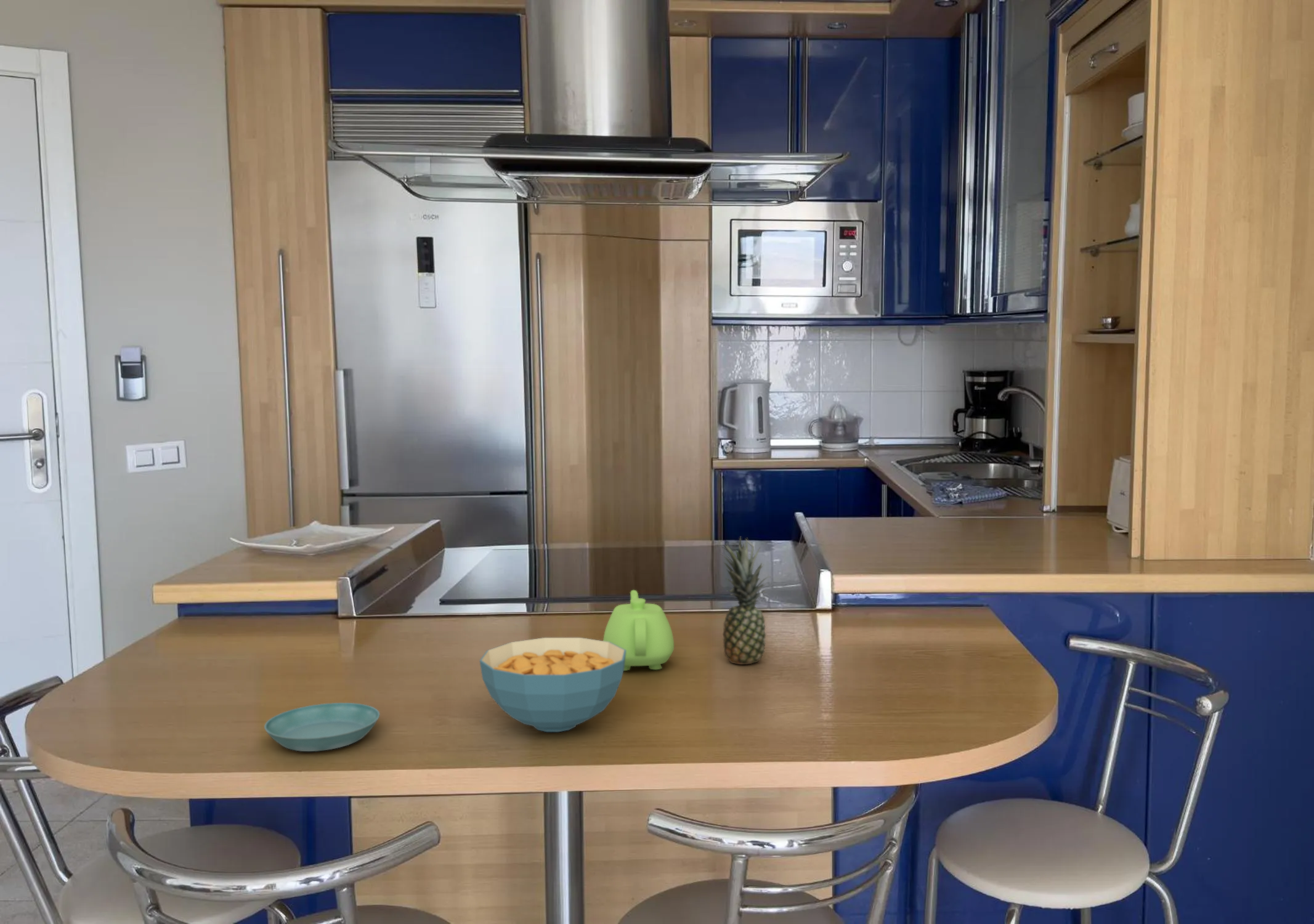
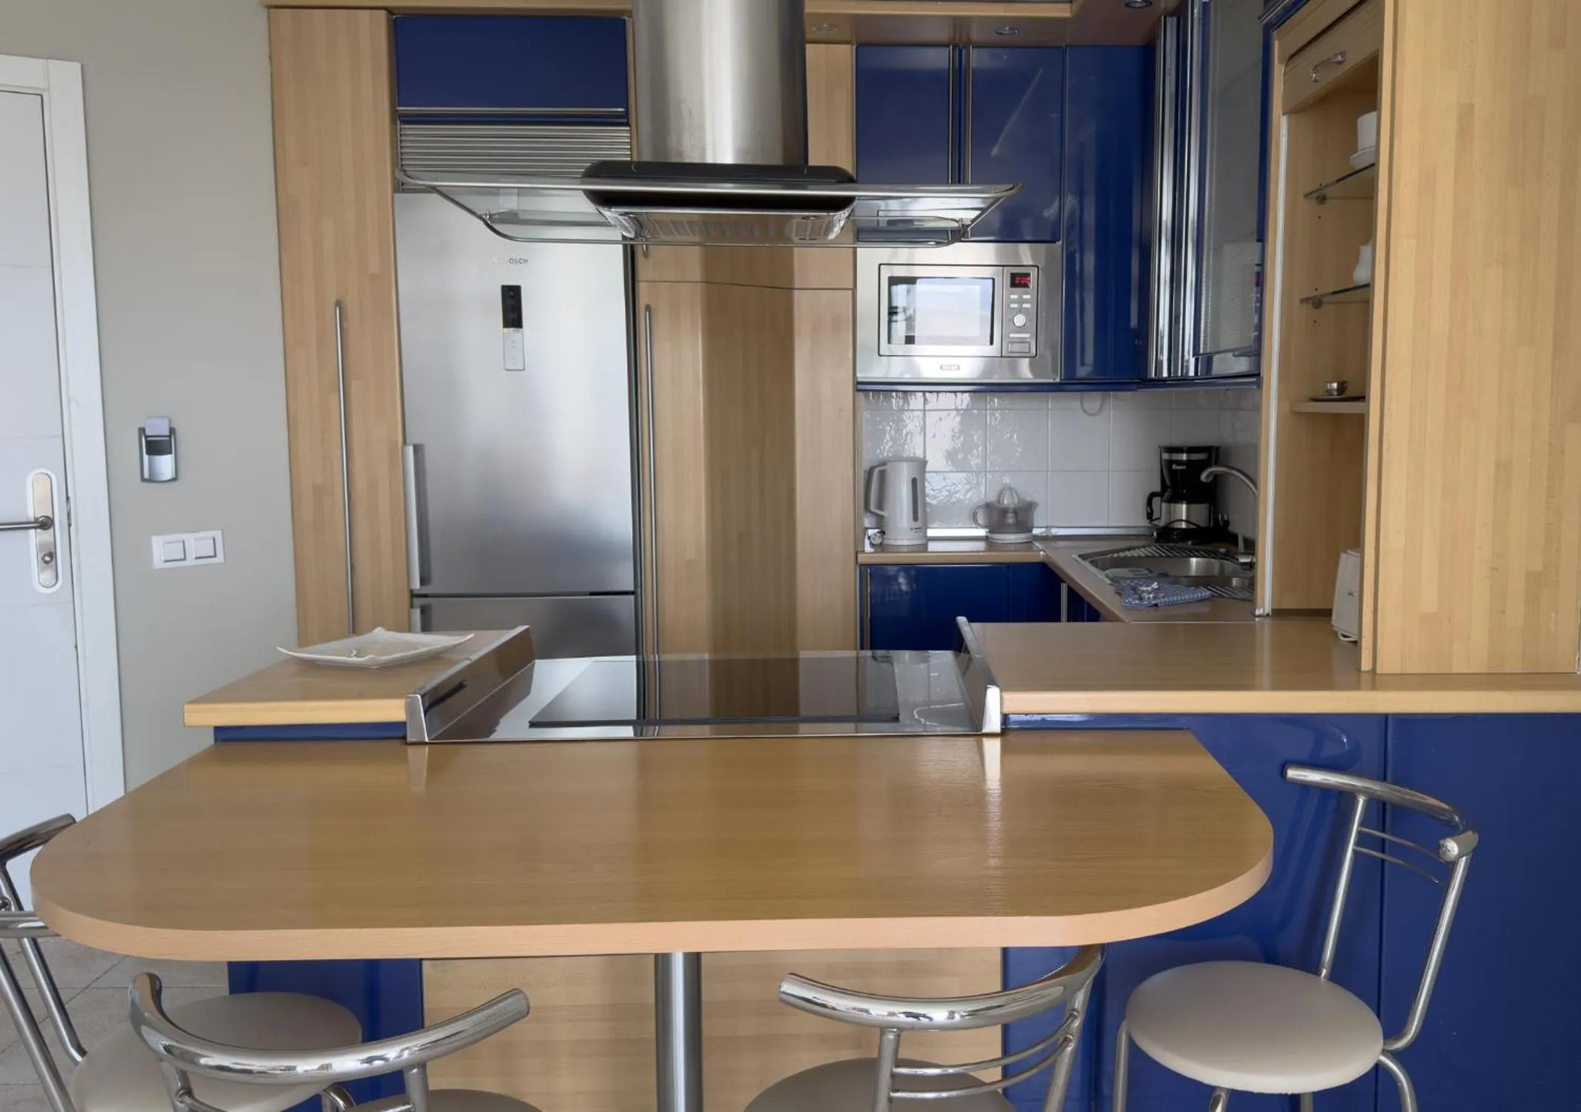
- saucer [264,702,381,752]
- cereal bowl [479,637,626,732]
- fruit [718,537,771,665]
- teapot [602,590,675,671]
